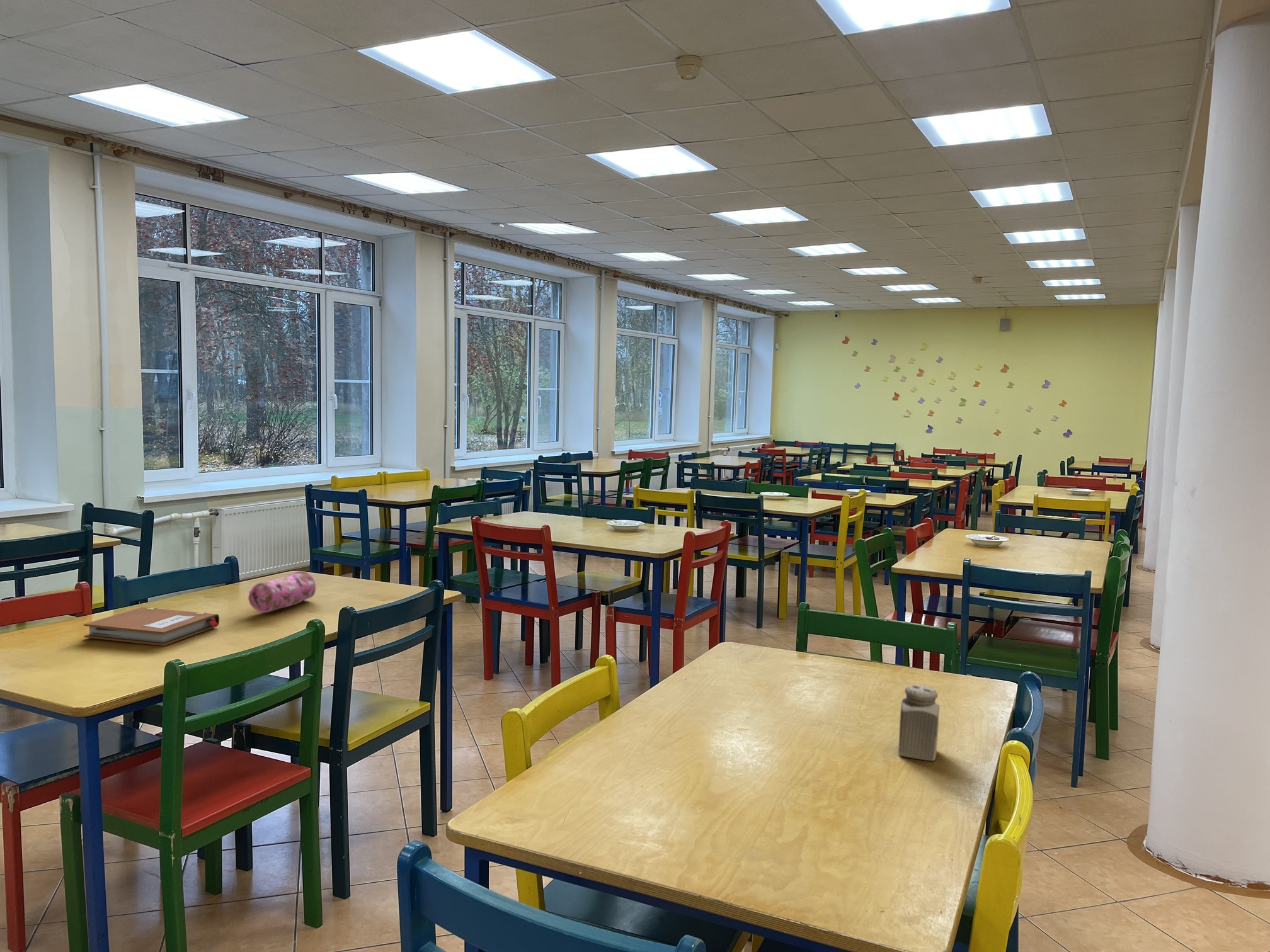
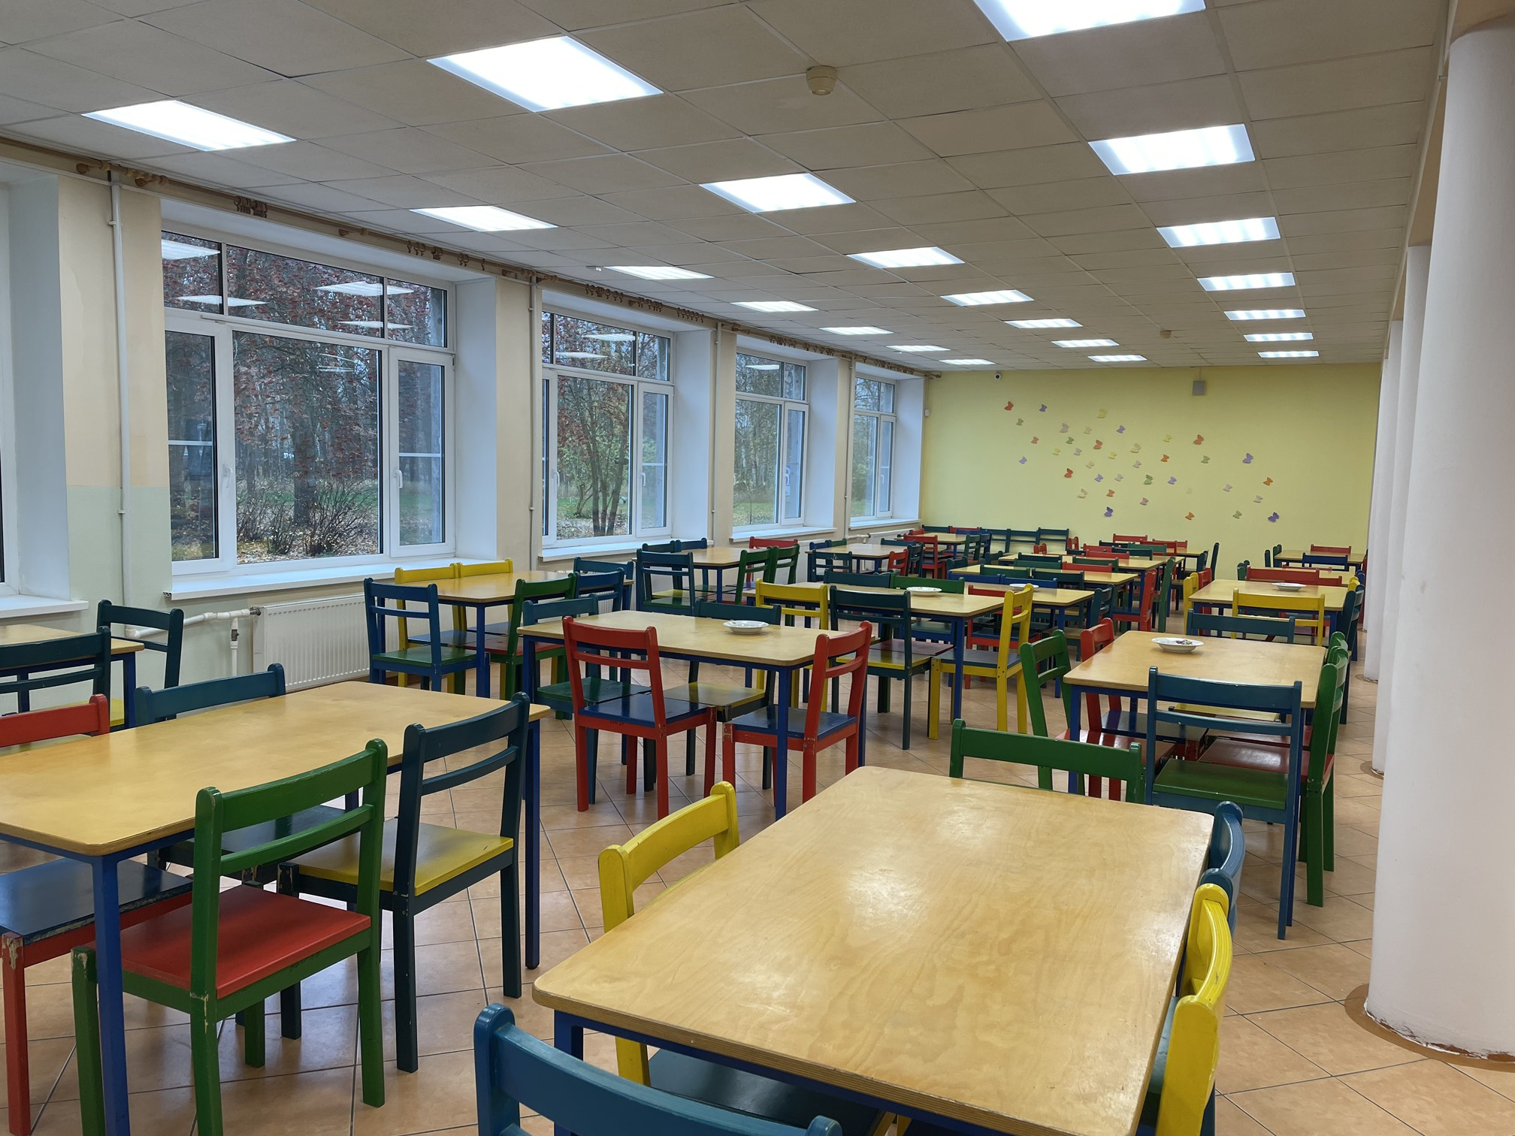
- notebook [83,606,220,647]
- pencil case [248,570,316,613]
- salt shaker [898,684,940,761]
